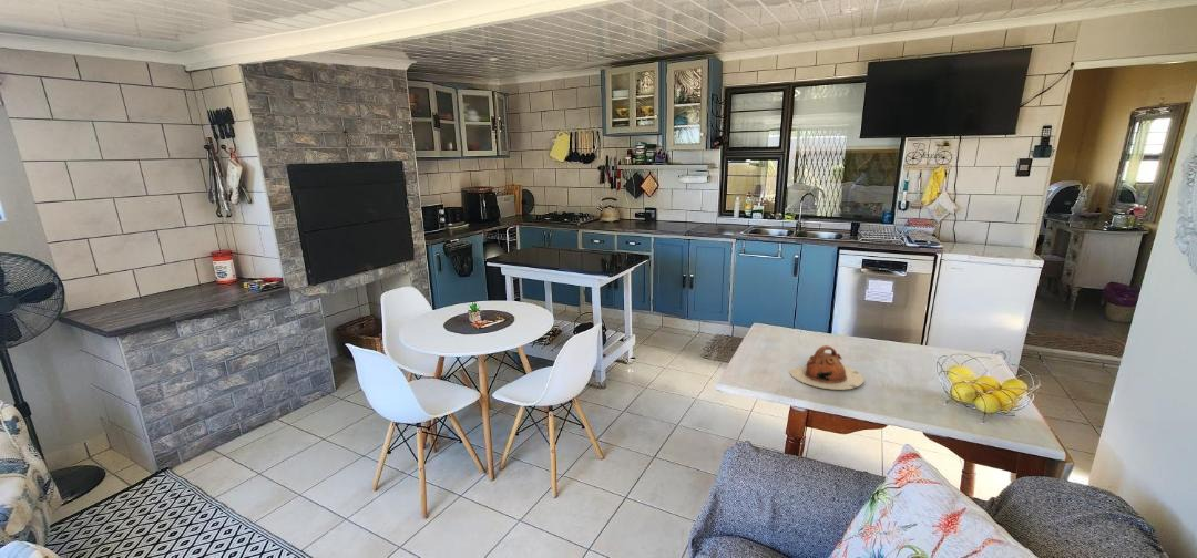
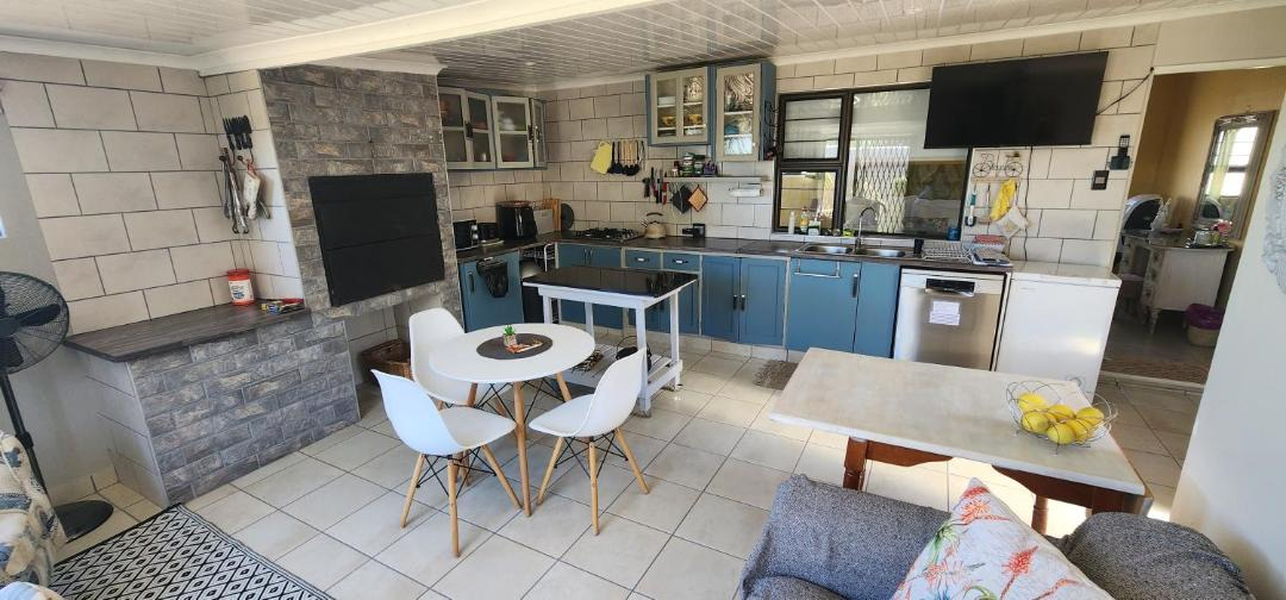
- teapot [788,344,864,391]
